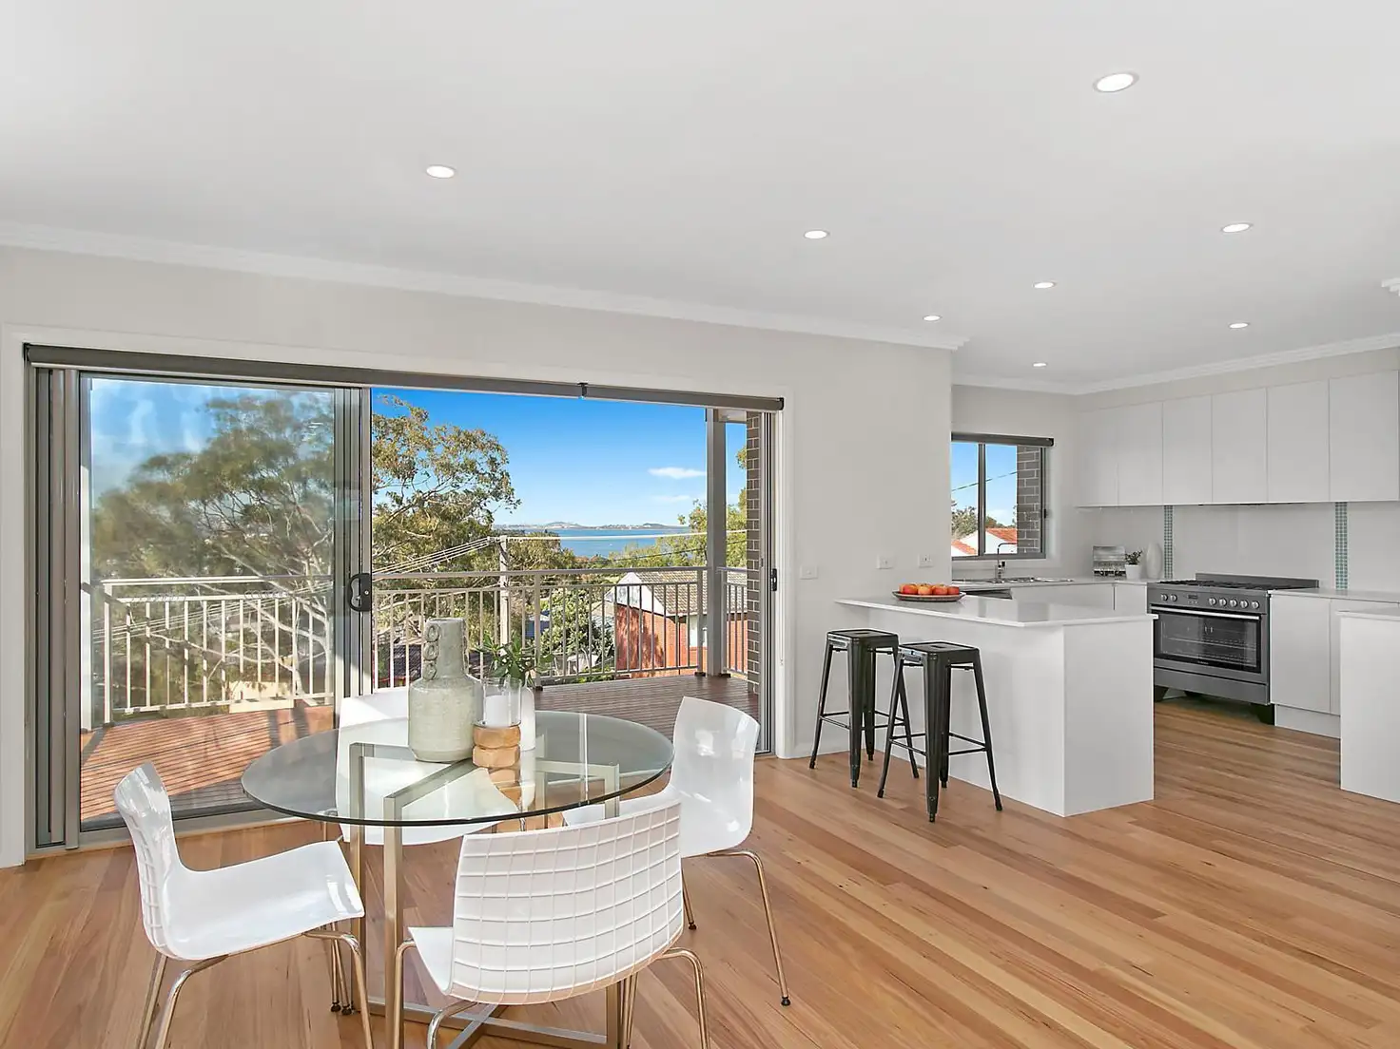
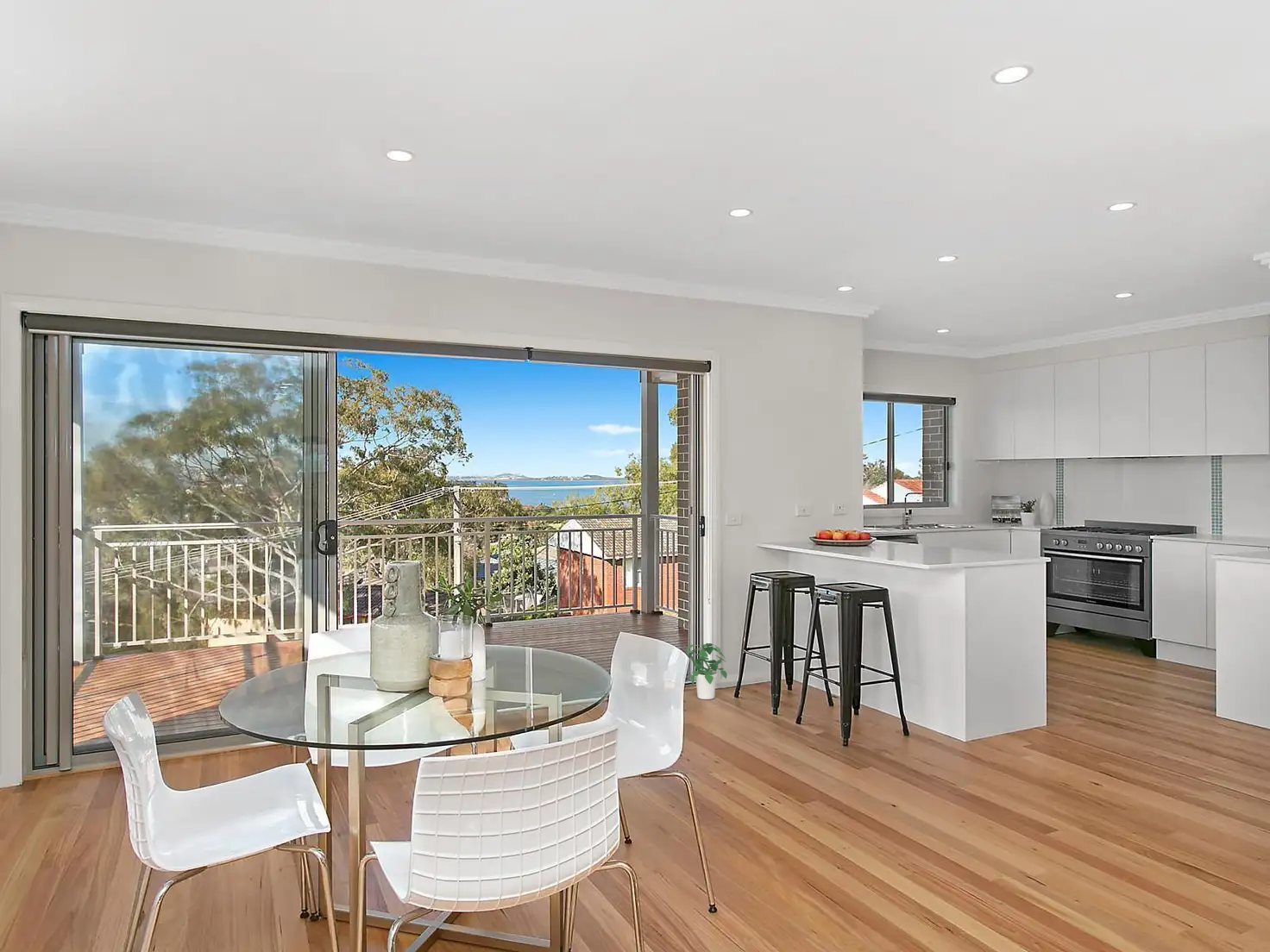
+ potted plant [682,642,728,700]
